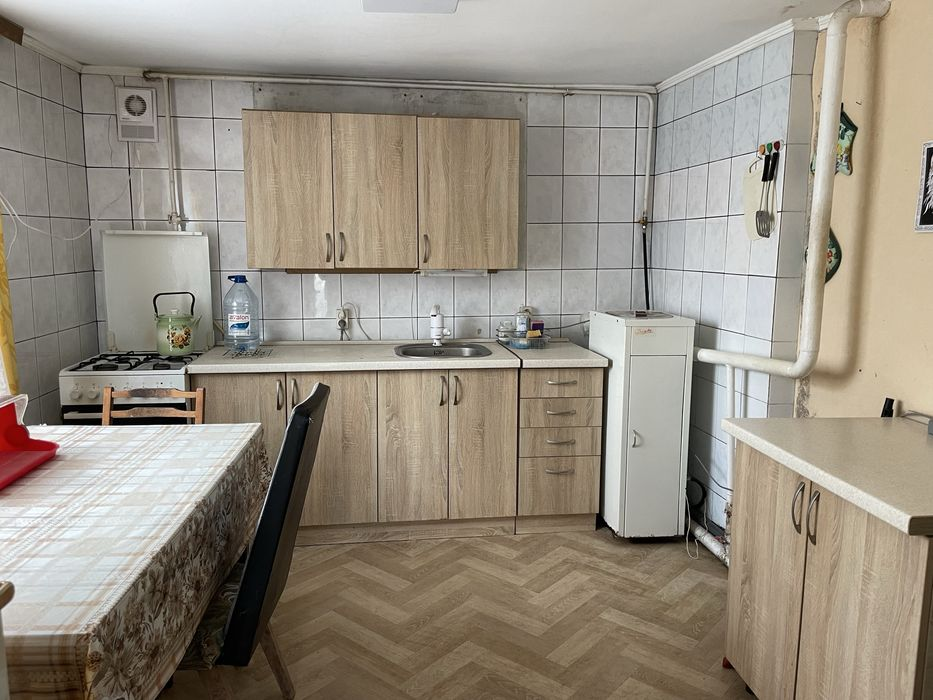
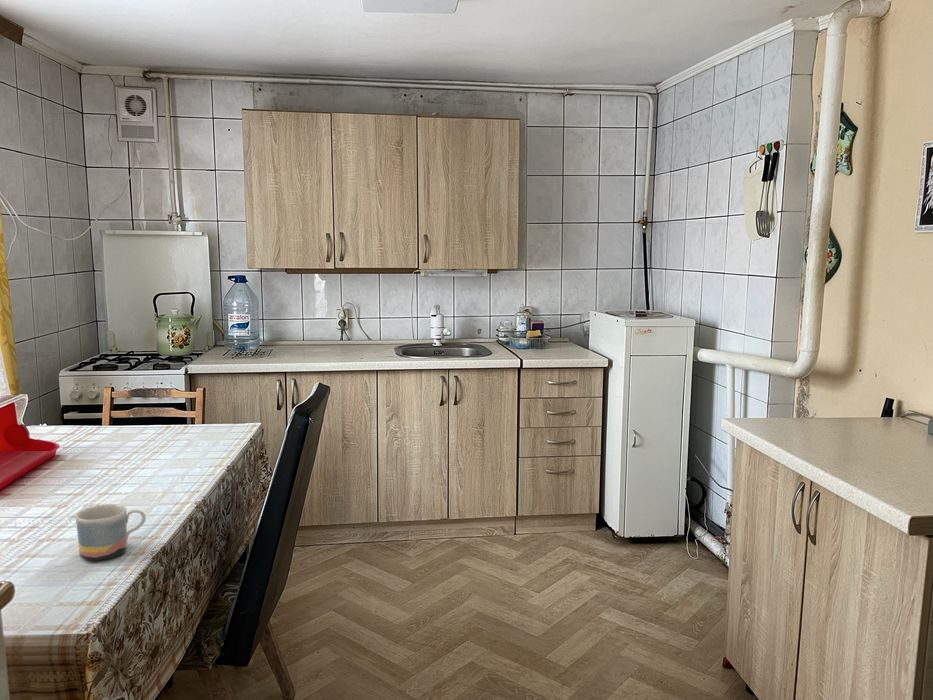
+ mug [75,503,147,561]
